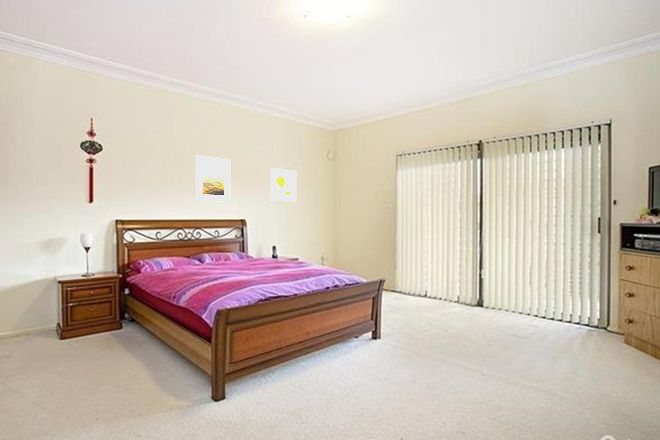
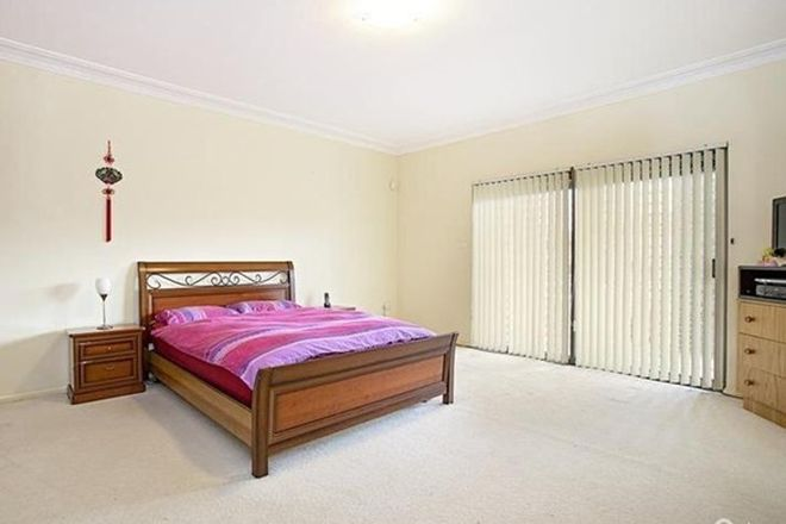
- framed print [194,154,231,203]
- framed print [269,167,297,202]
